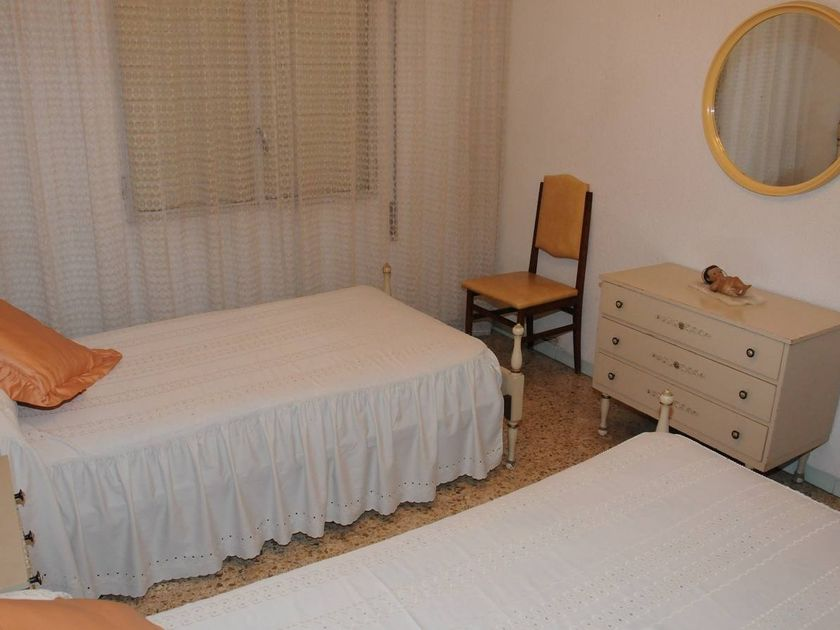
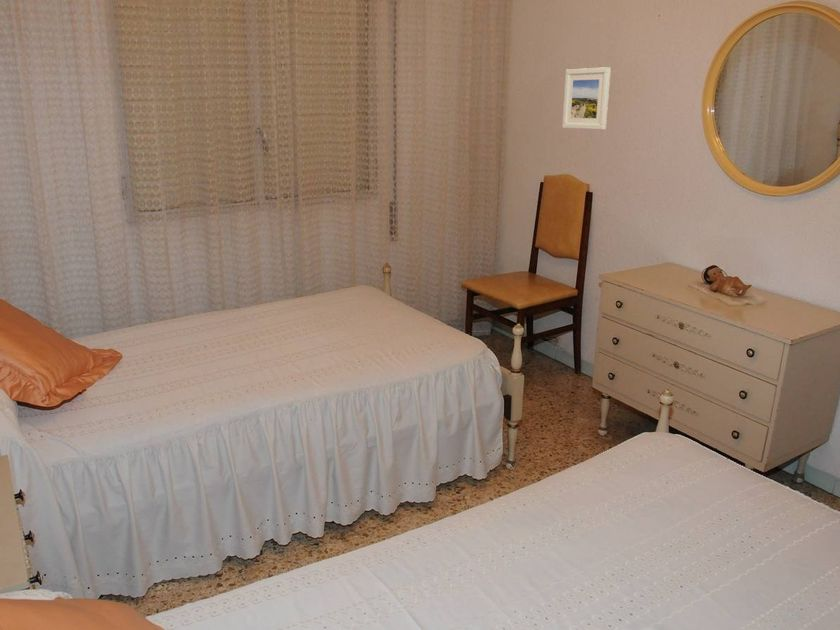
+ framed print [561,66,612,131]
